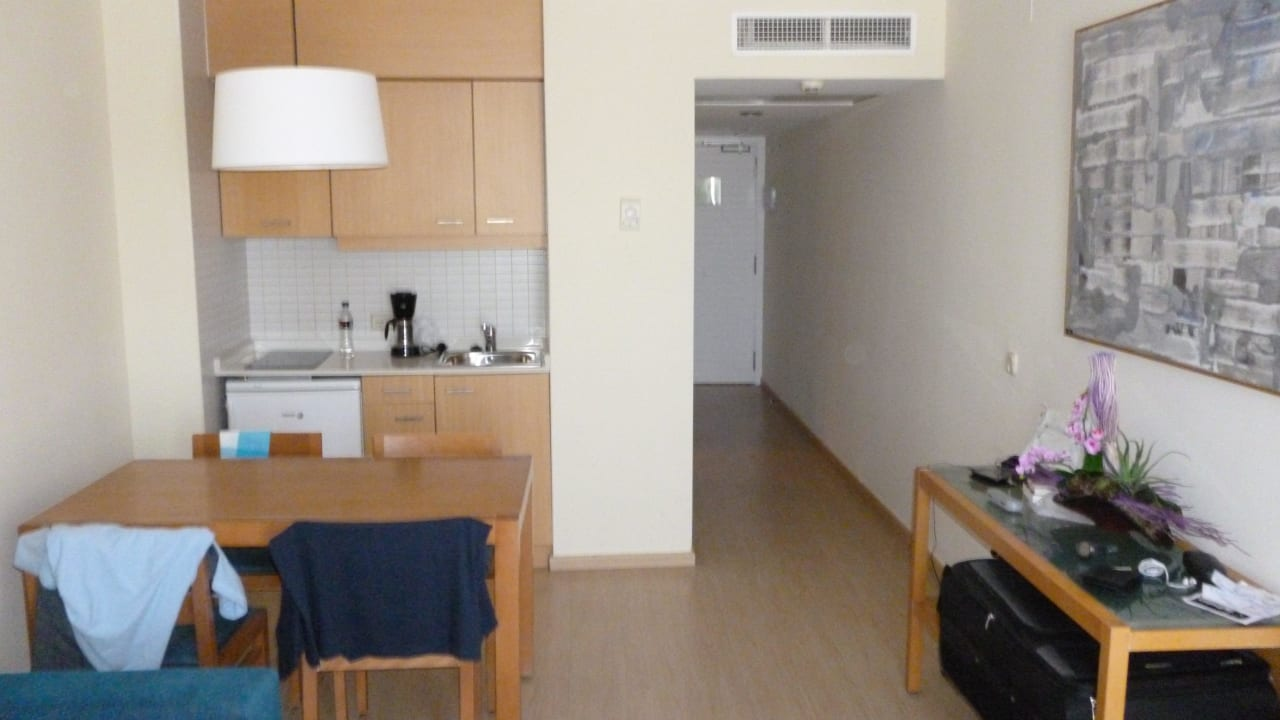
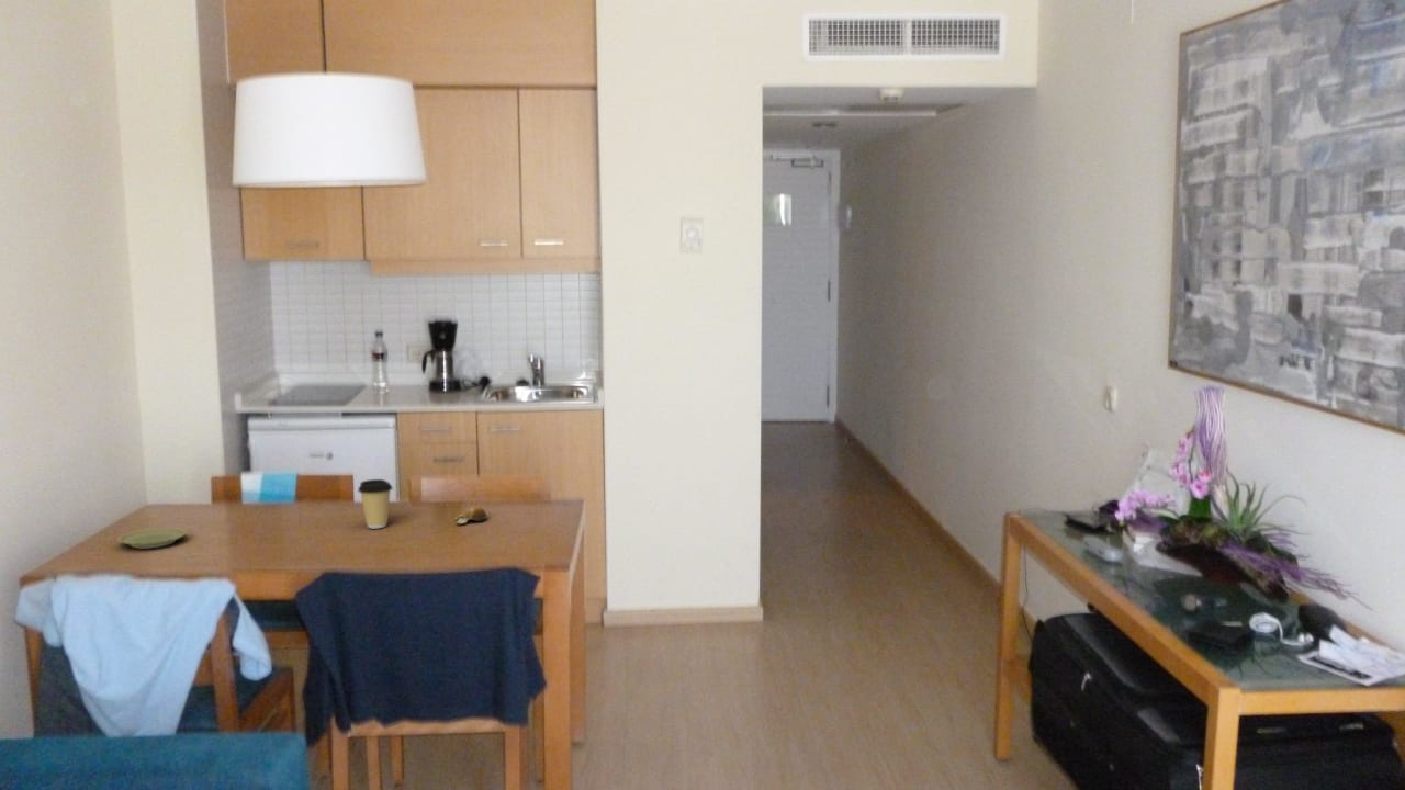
+ plate [117,527,188,549]
+ coffee cup [357,478,394,529]
+ fruit [454,505,487,524]
